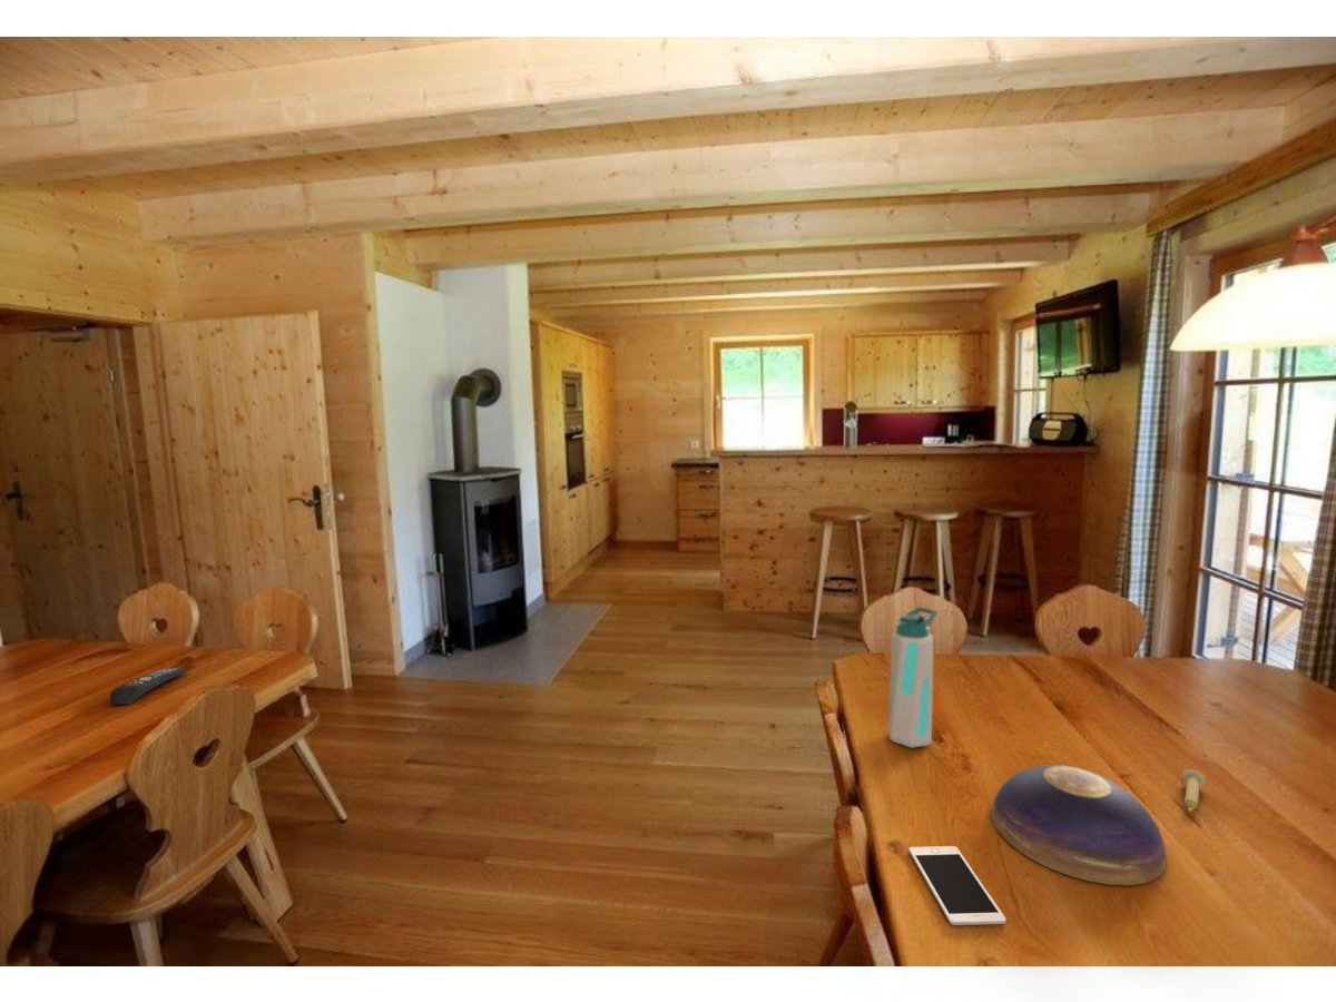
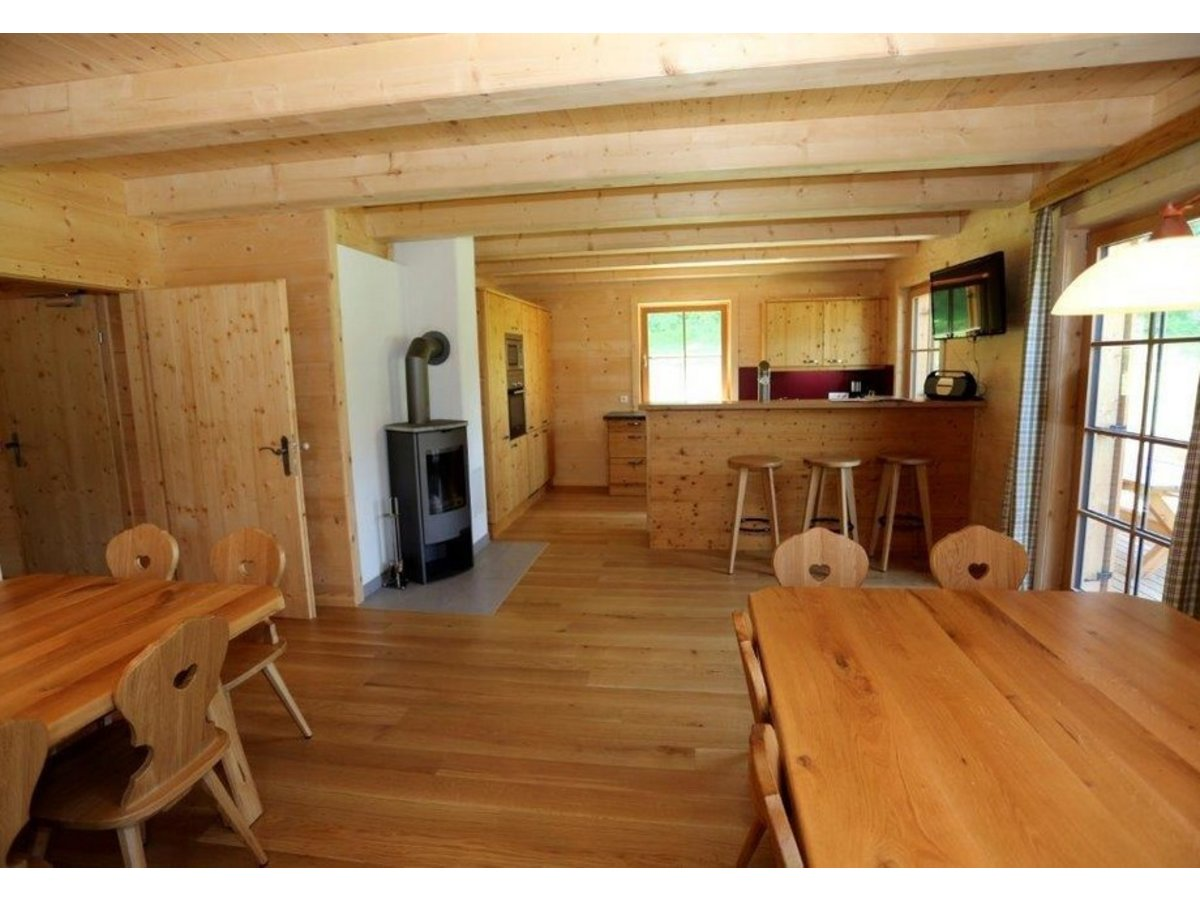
- candle [1181,768,1207,814]
- remote control [109,666,186,706]
- decorative bowl [991,764,1168,886]
- cell phone [907,845,1006,926]
- water bottle [887,606,939,749]
